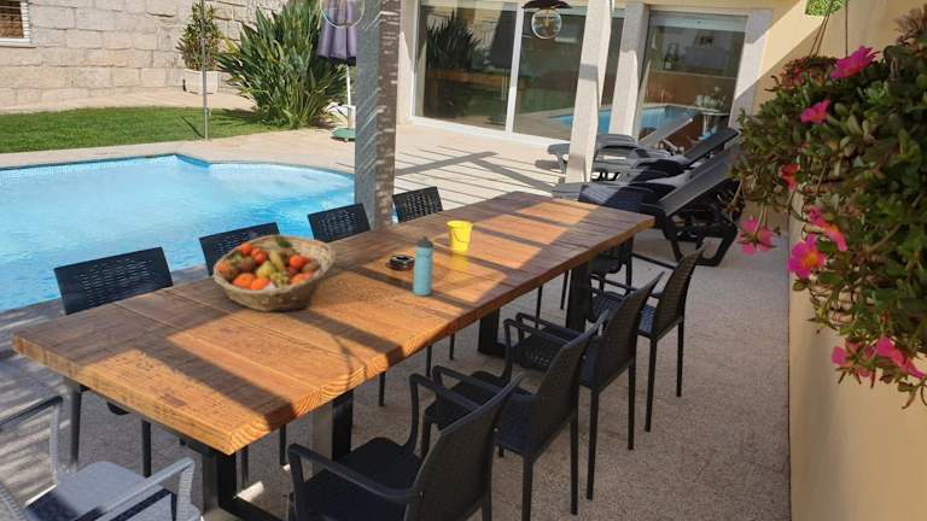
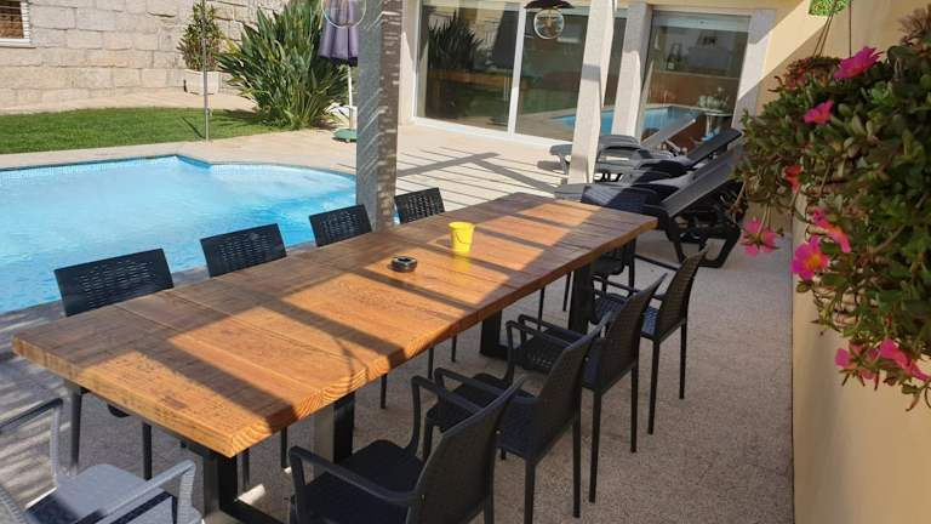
- water bottle [412,235,435,297]
- fruit basket [211,234,337,312]
